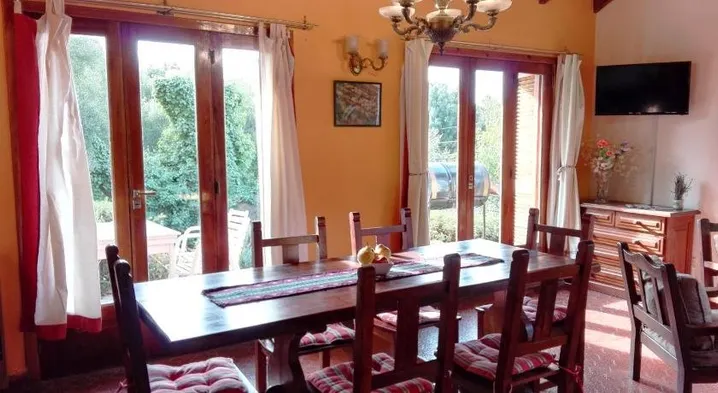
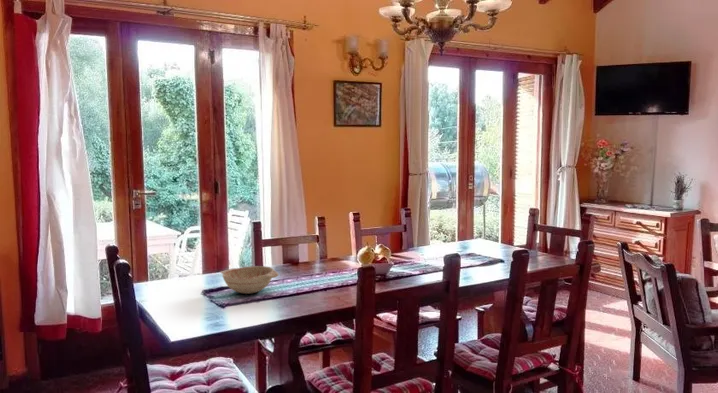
+ decorative bowl [219,265,280,295]
